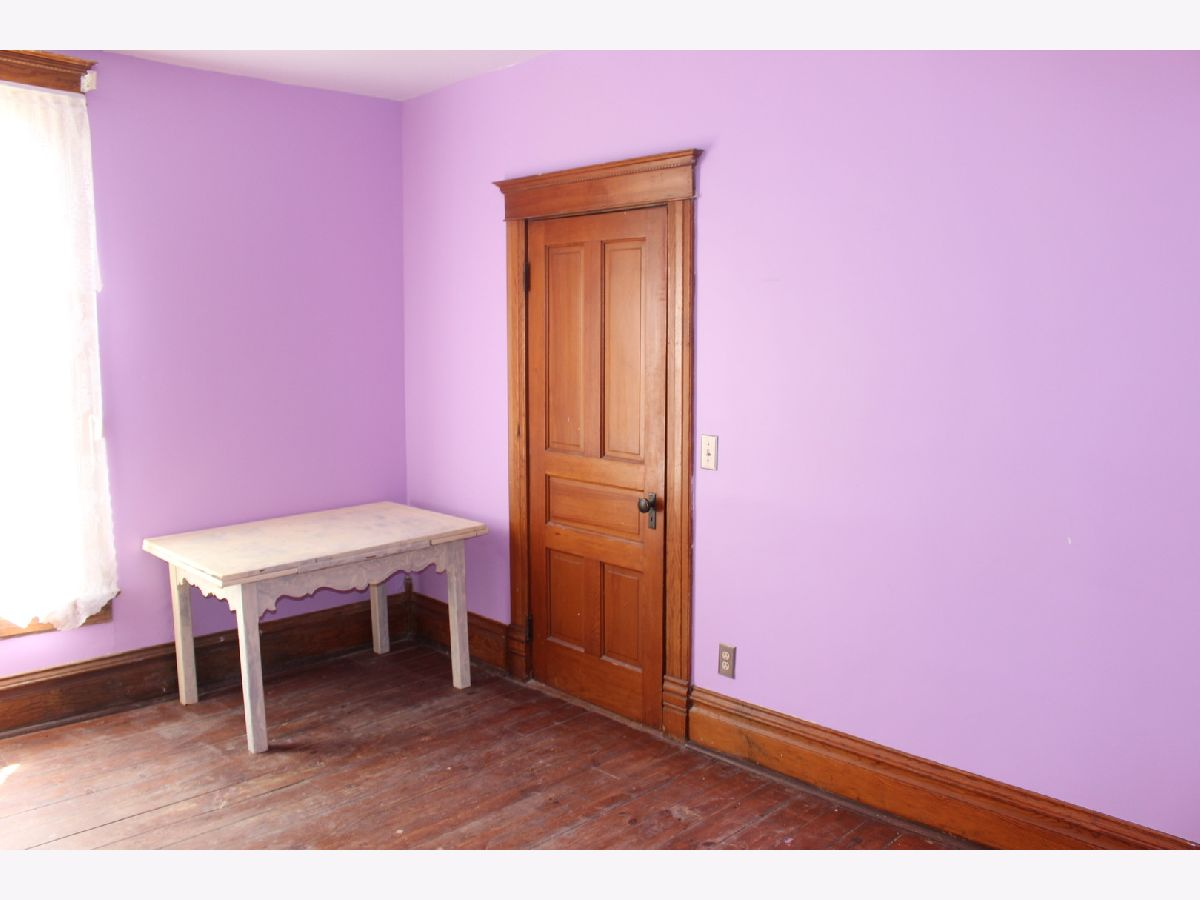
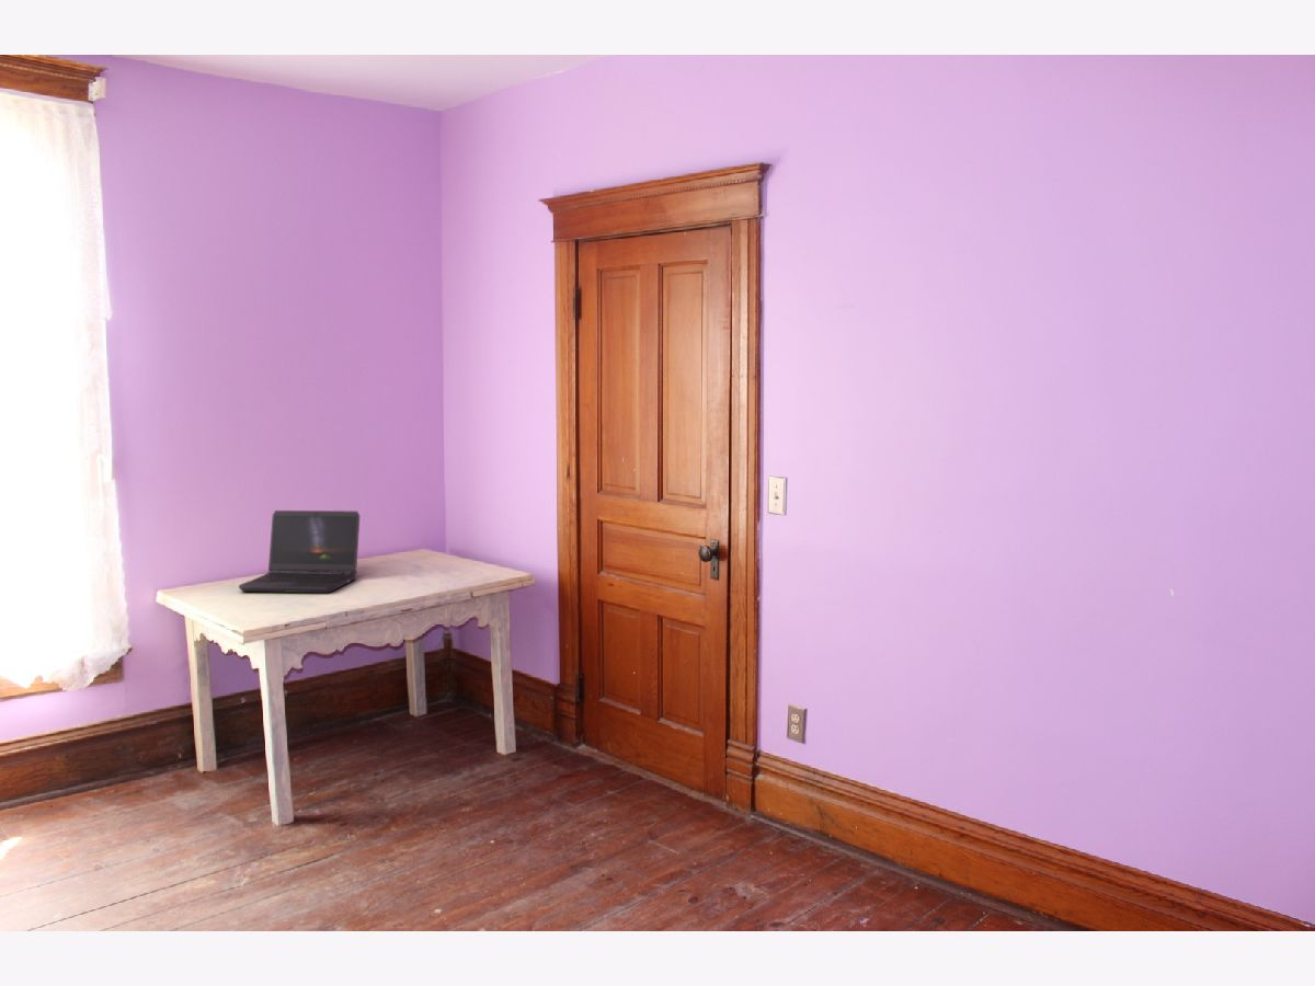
+ laptop computer [238,509,361,594]
